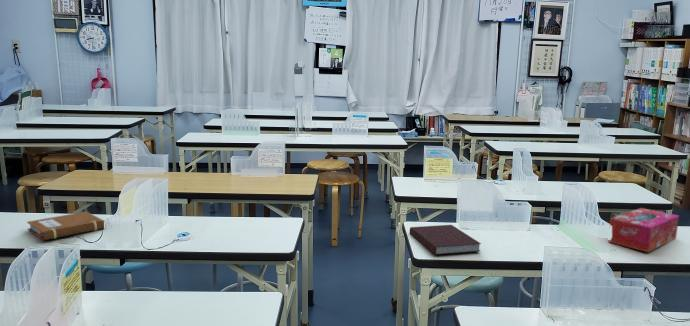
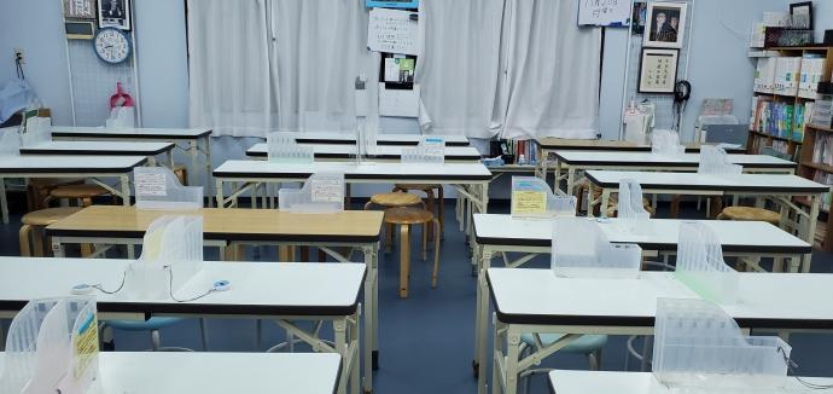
- tissue box [607,207,680,253]
- notebook [26,210,105,241]
- notebook [409,224,482,256]
